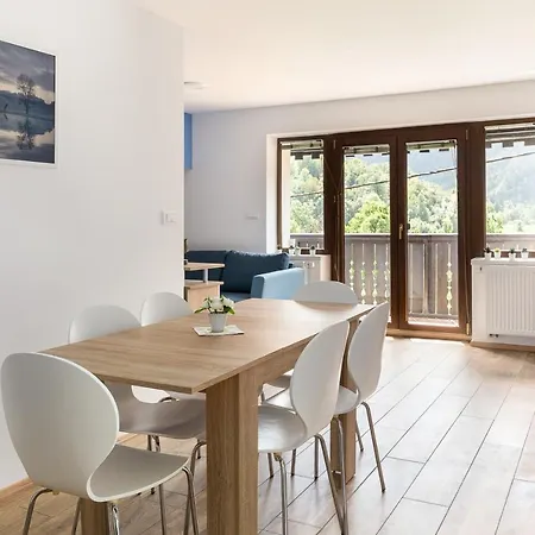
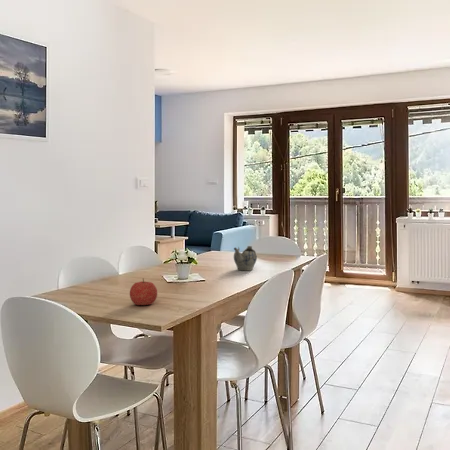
+ teapot [233,245,258,271]
+ fruit [129,277,158,306]
